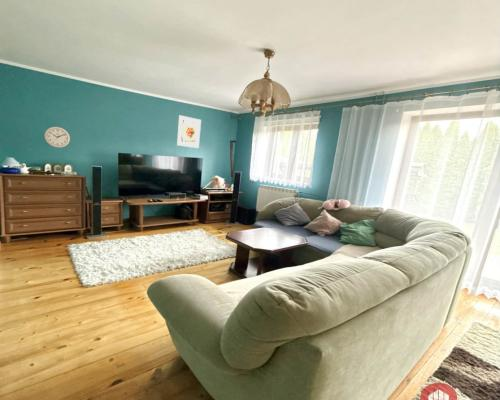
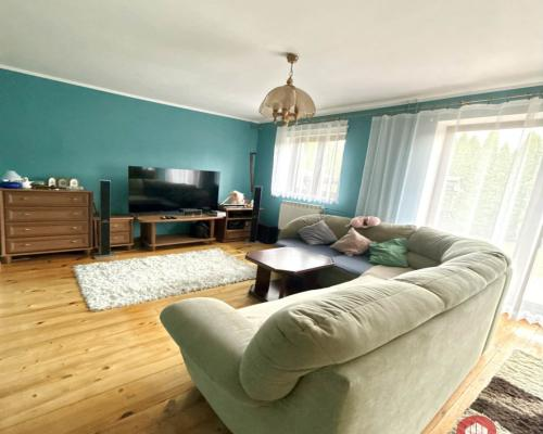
- wall clock [43,126,71,149]
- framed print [176,114,202,149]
